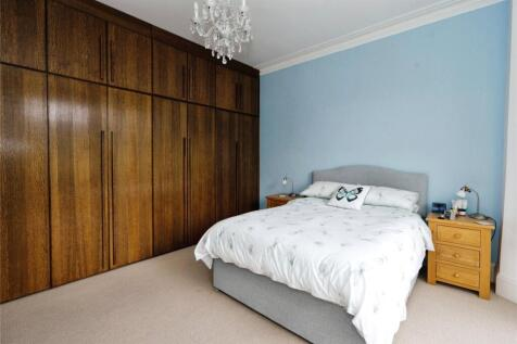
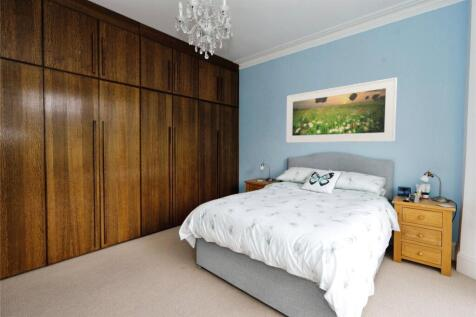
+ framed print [285,76,398,144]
